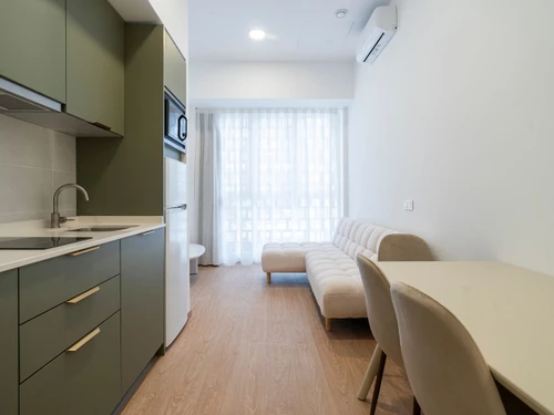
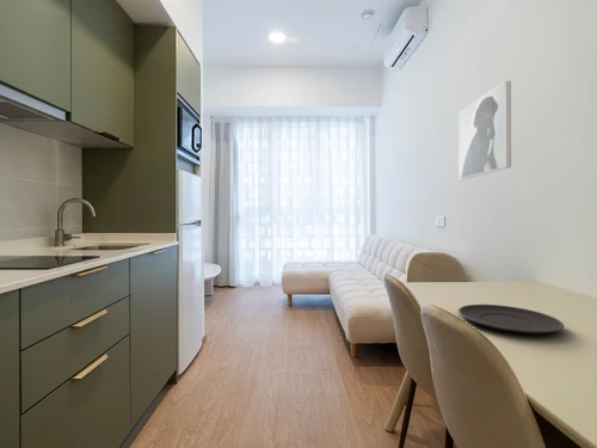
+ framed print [457,80,512,180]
+ plate [457,303,565,335]
